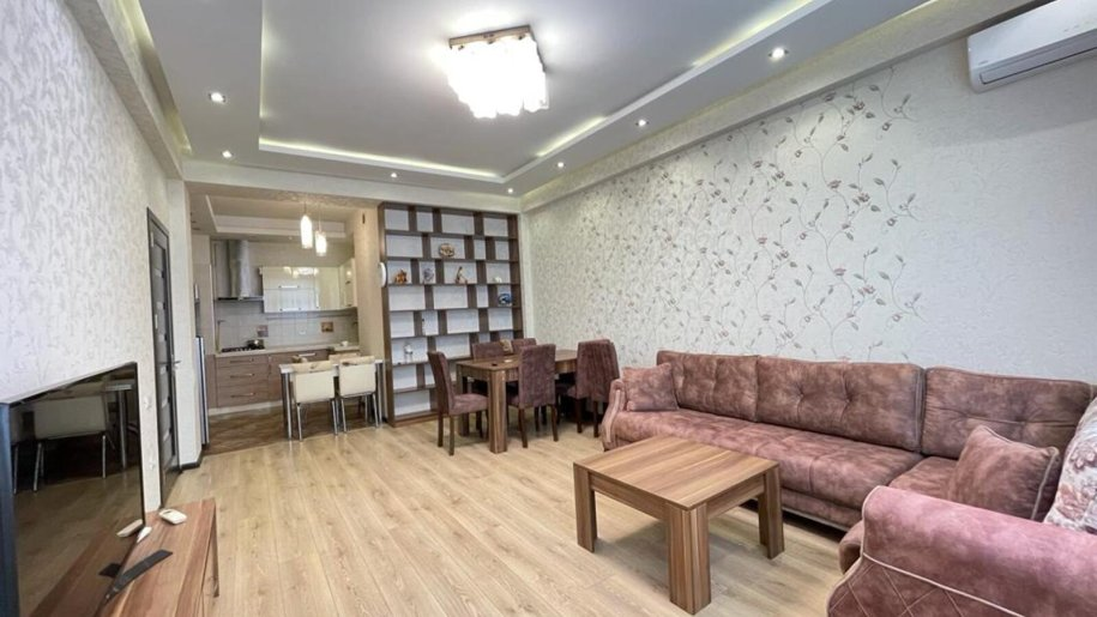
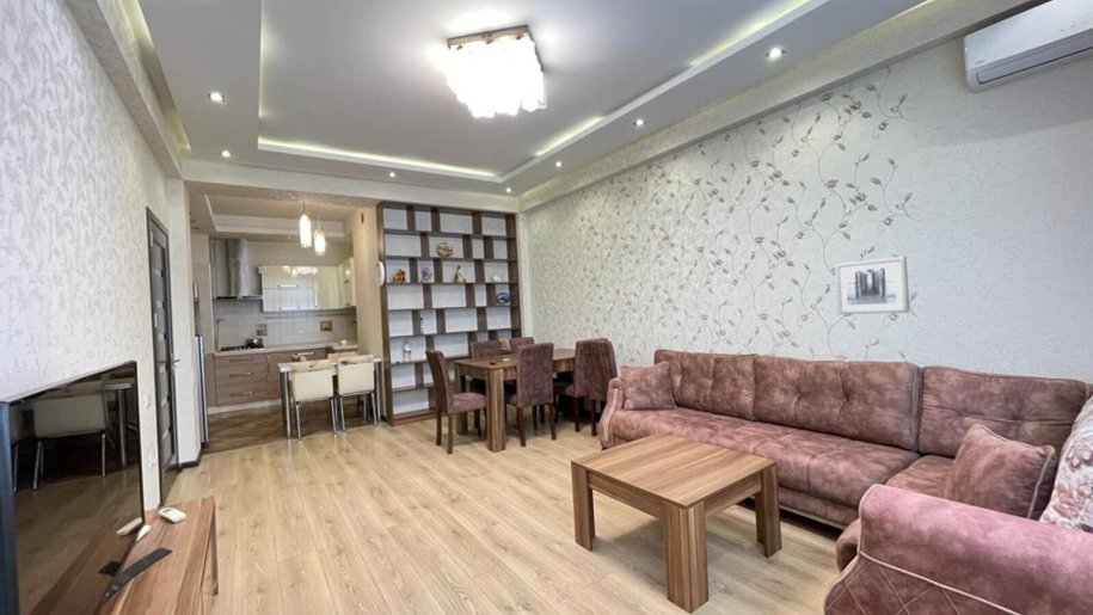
+ wall art [834,256,910,315]
